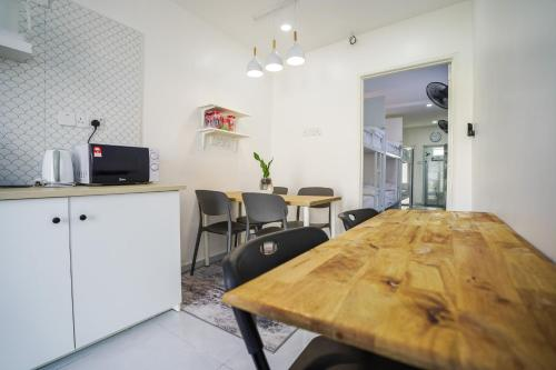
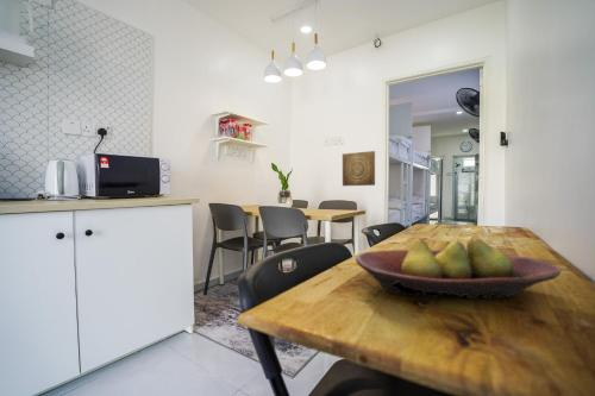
+ wall art [342,150,376,187]
+ fruit bowl [355,237,562,300]
